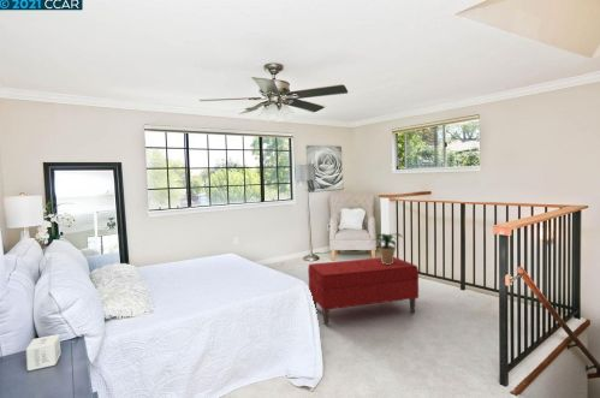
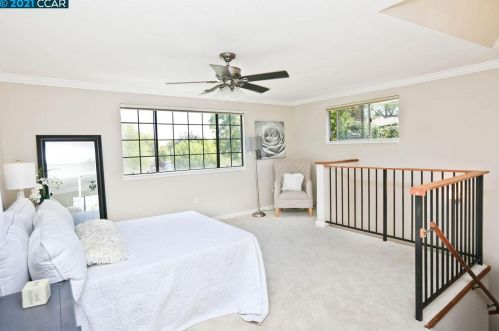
- bench [307,256,420,326]
- potted plant [370,232,404,265]
